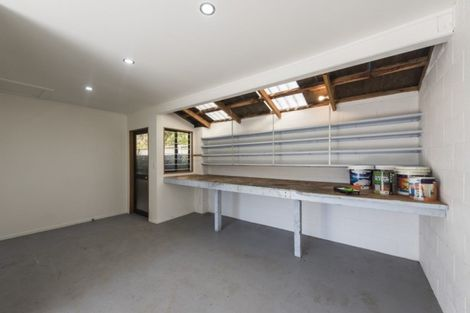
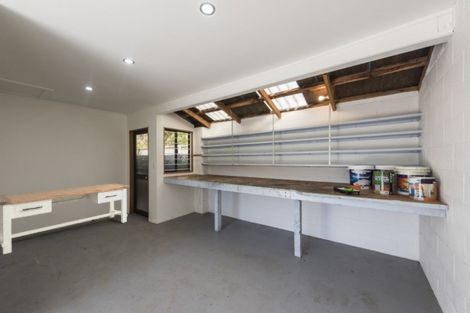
+ desk [0,182,130,255]
